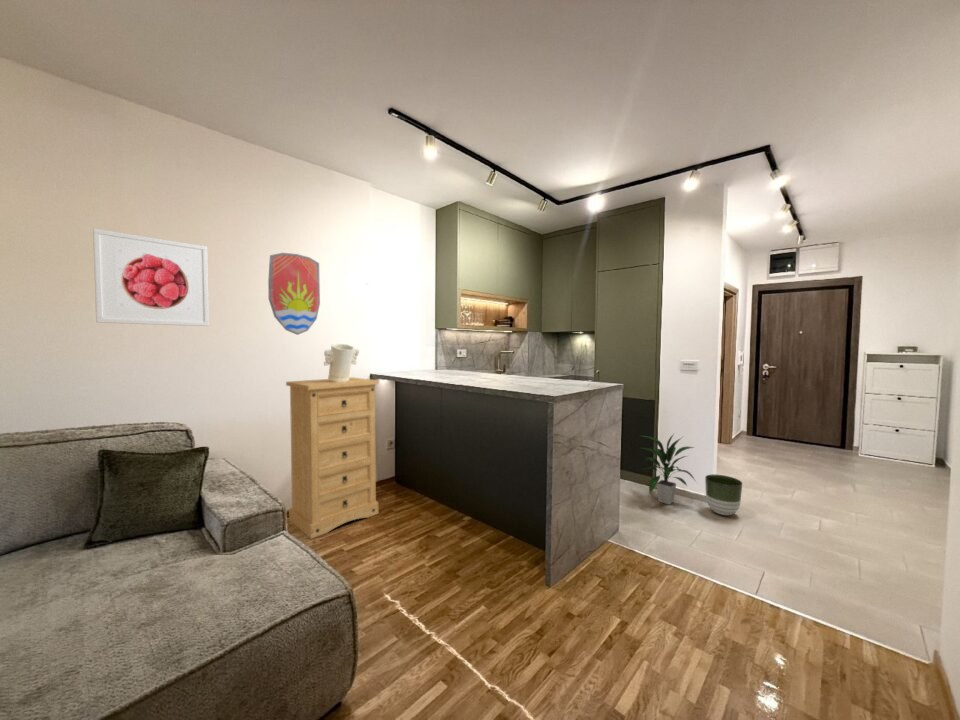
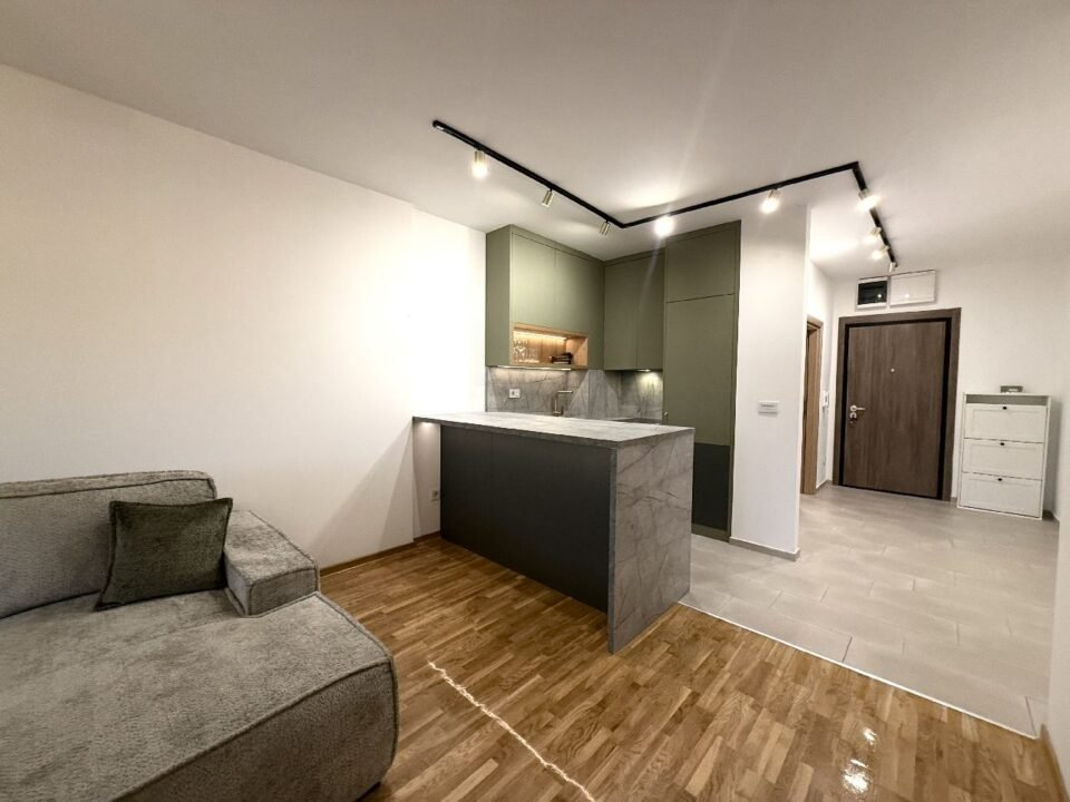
- dresser [285,376,380,540]
- decorative vase [323,343,360,382]
- decorative shield [267,252,321,336]
- planter [704,474,743,516]
- indoor plant [638,433,697,506]
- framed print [92,228,210,327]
